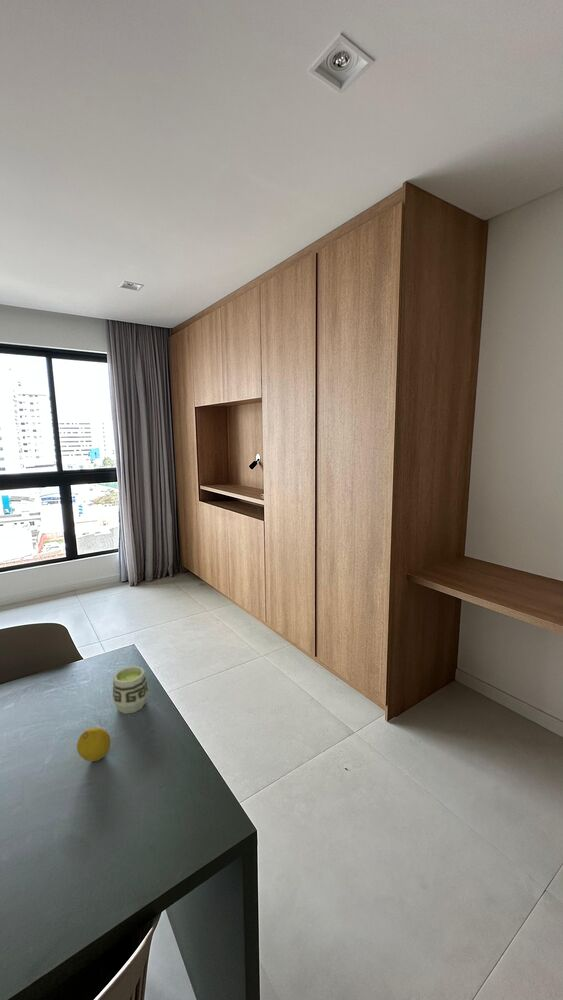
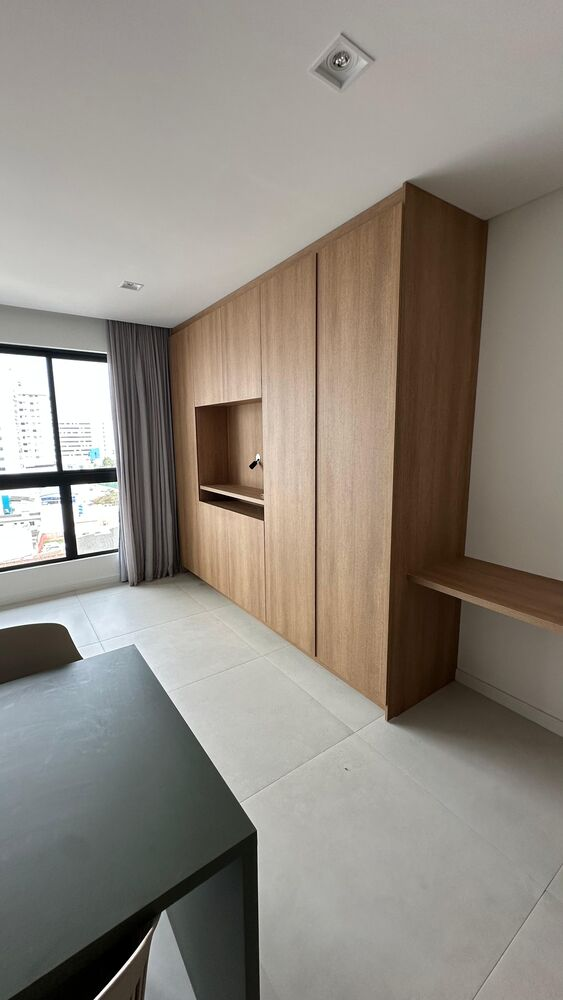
- cup [112,665,150,715]
- fruit [76,726,112,762]
